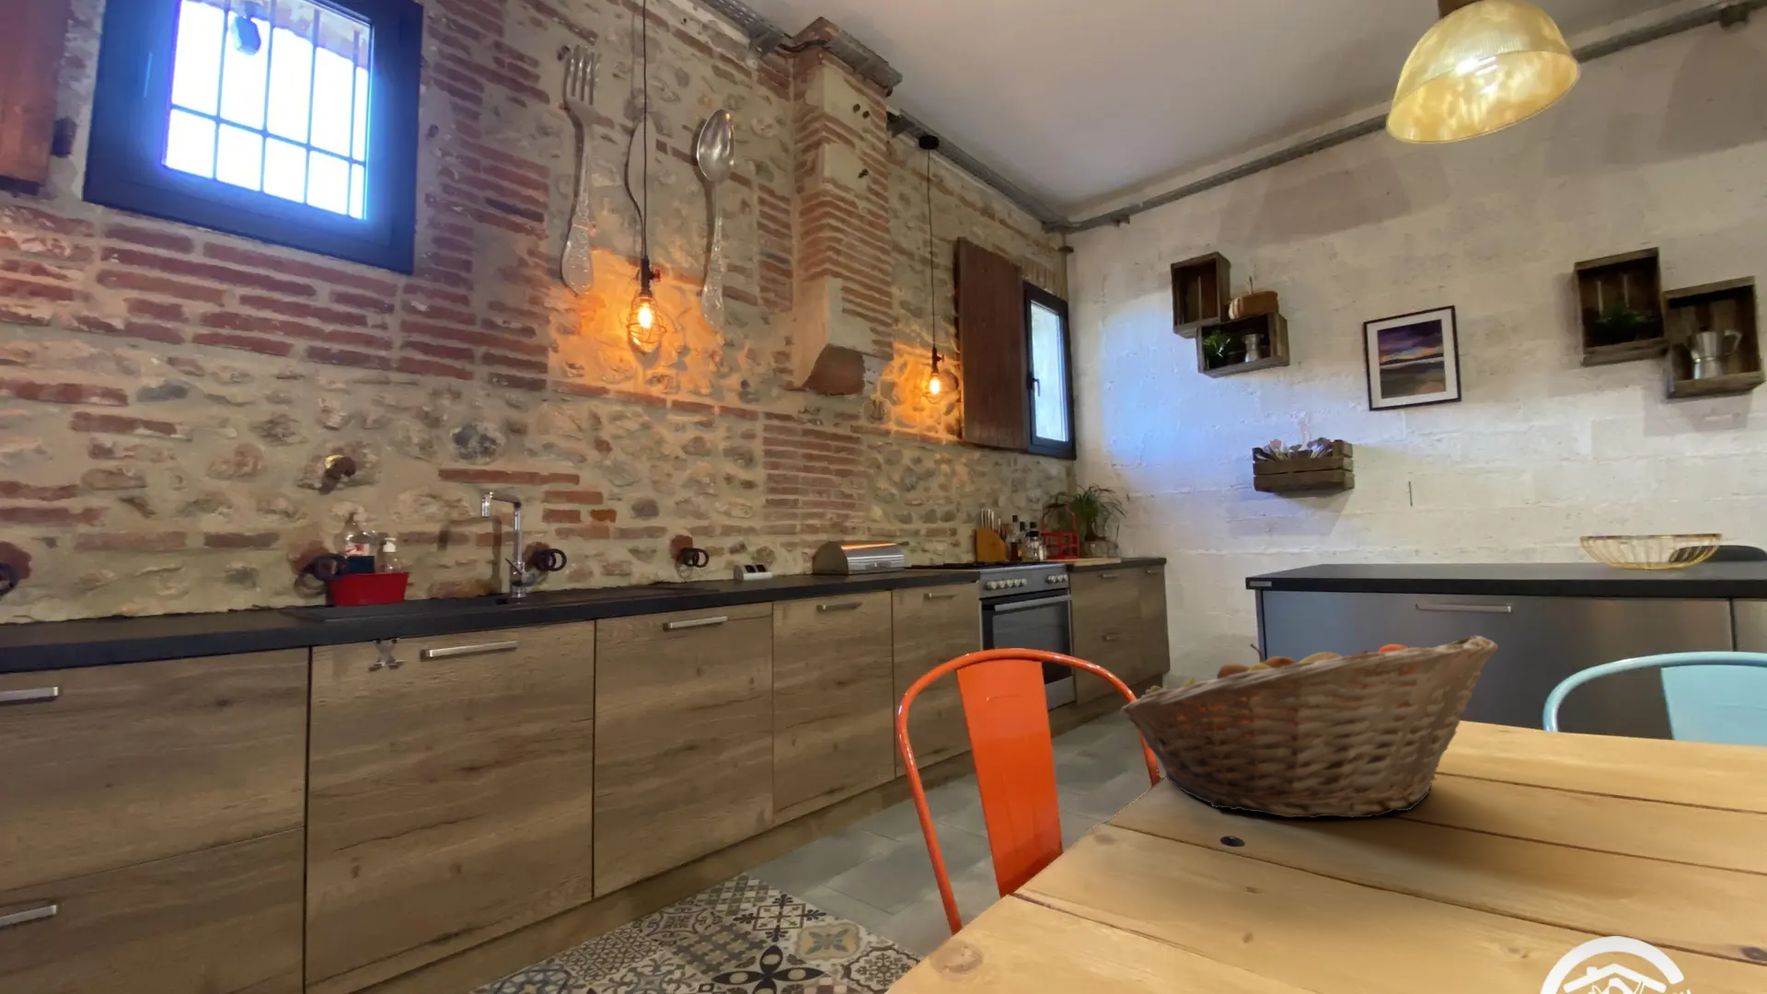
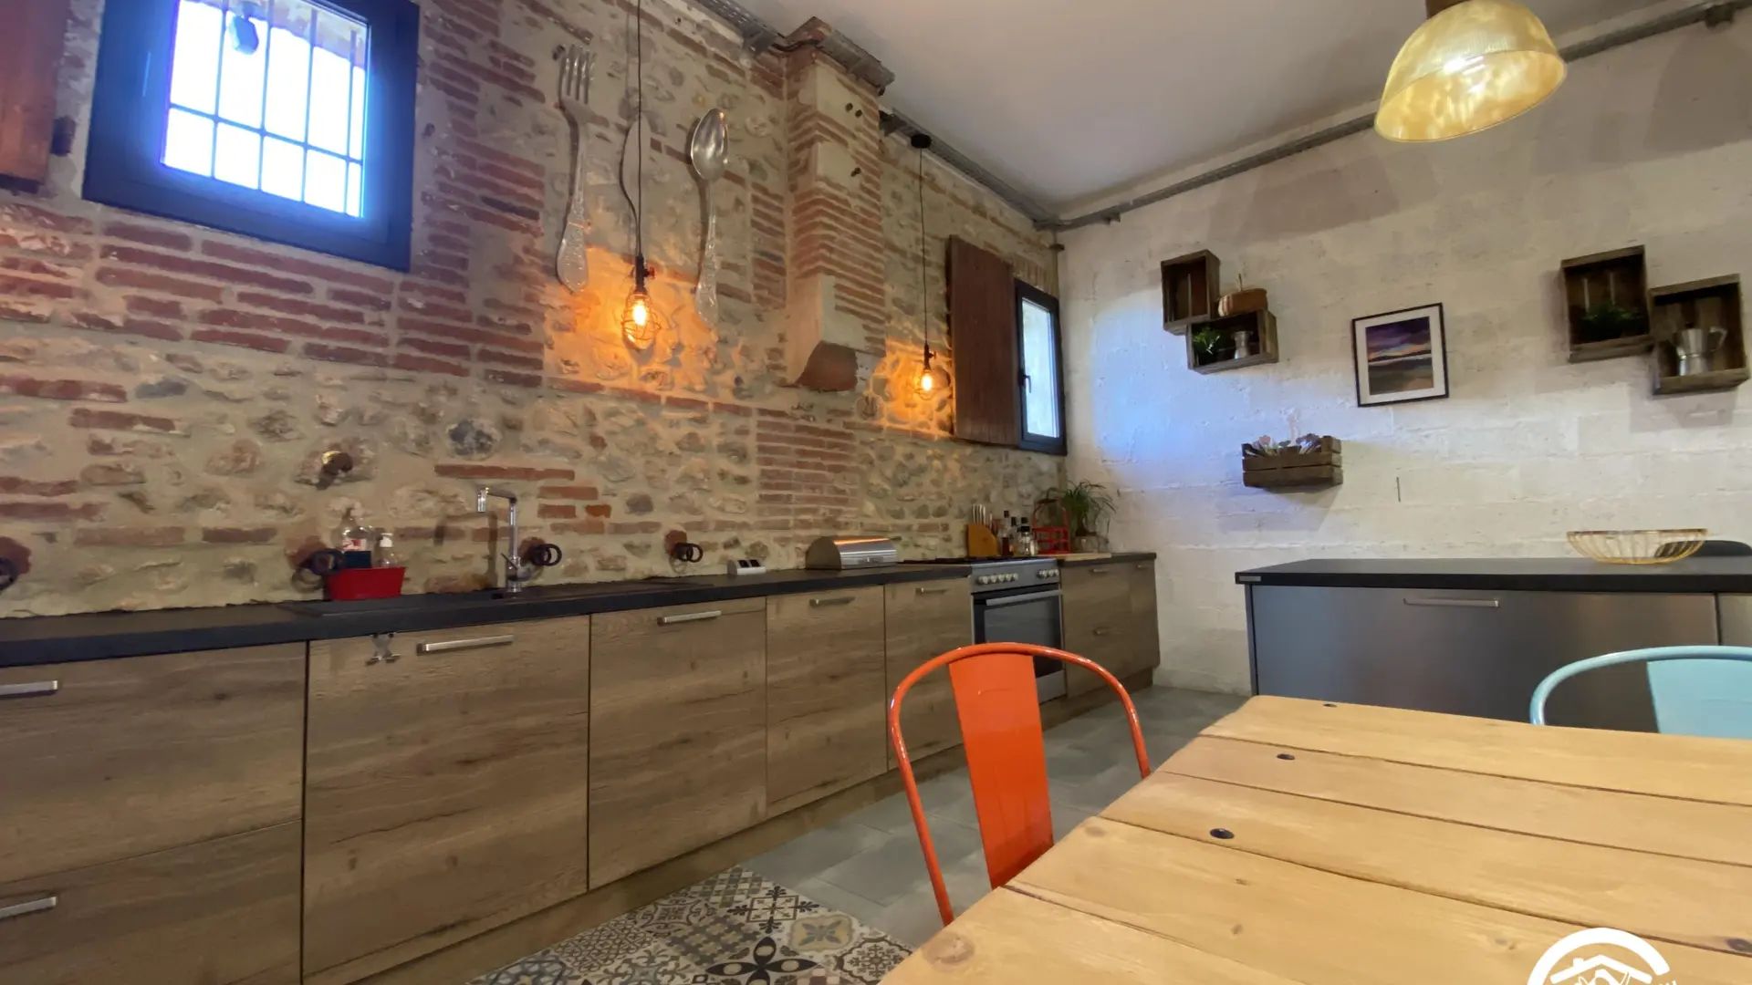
- fruit basket [1118,634,1499,819]
